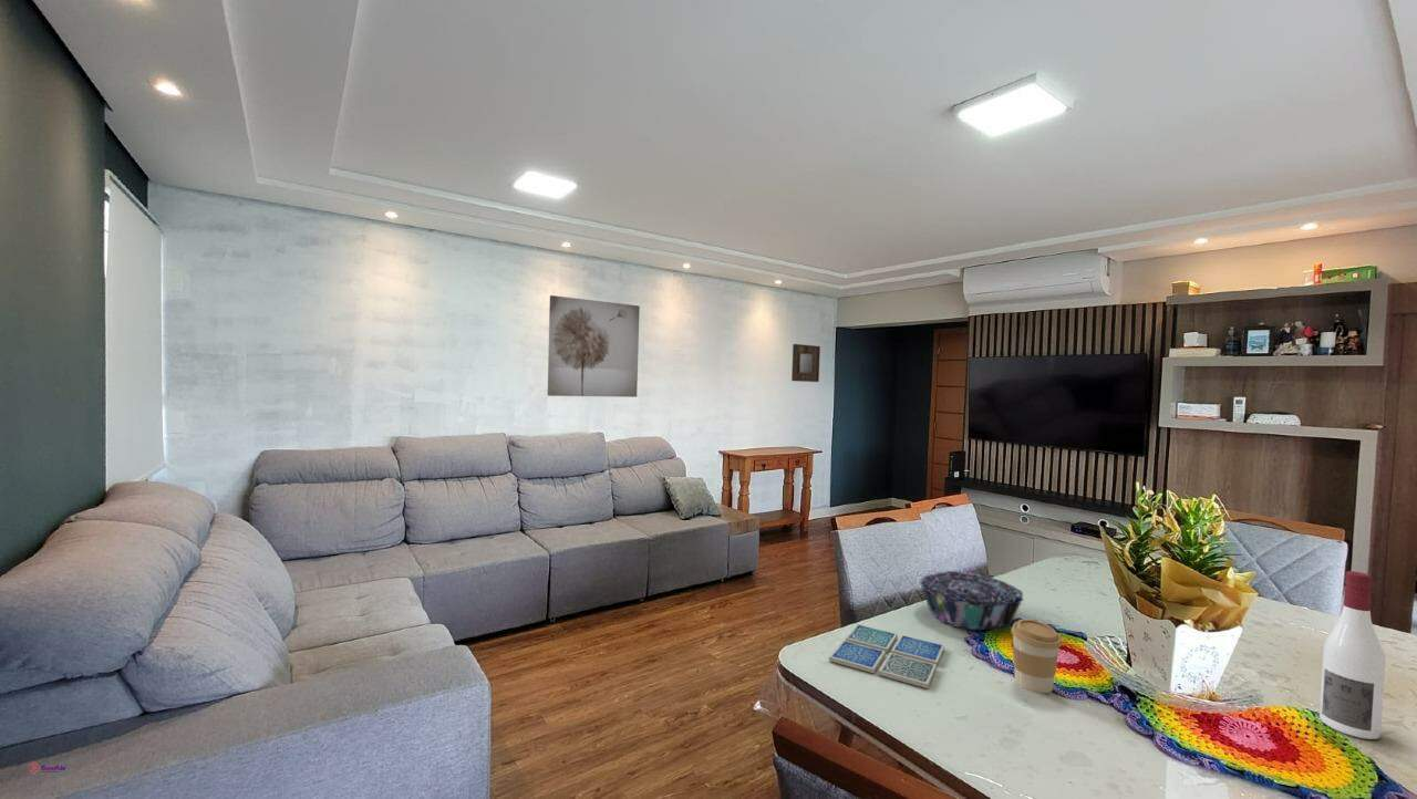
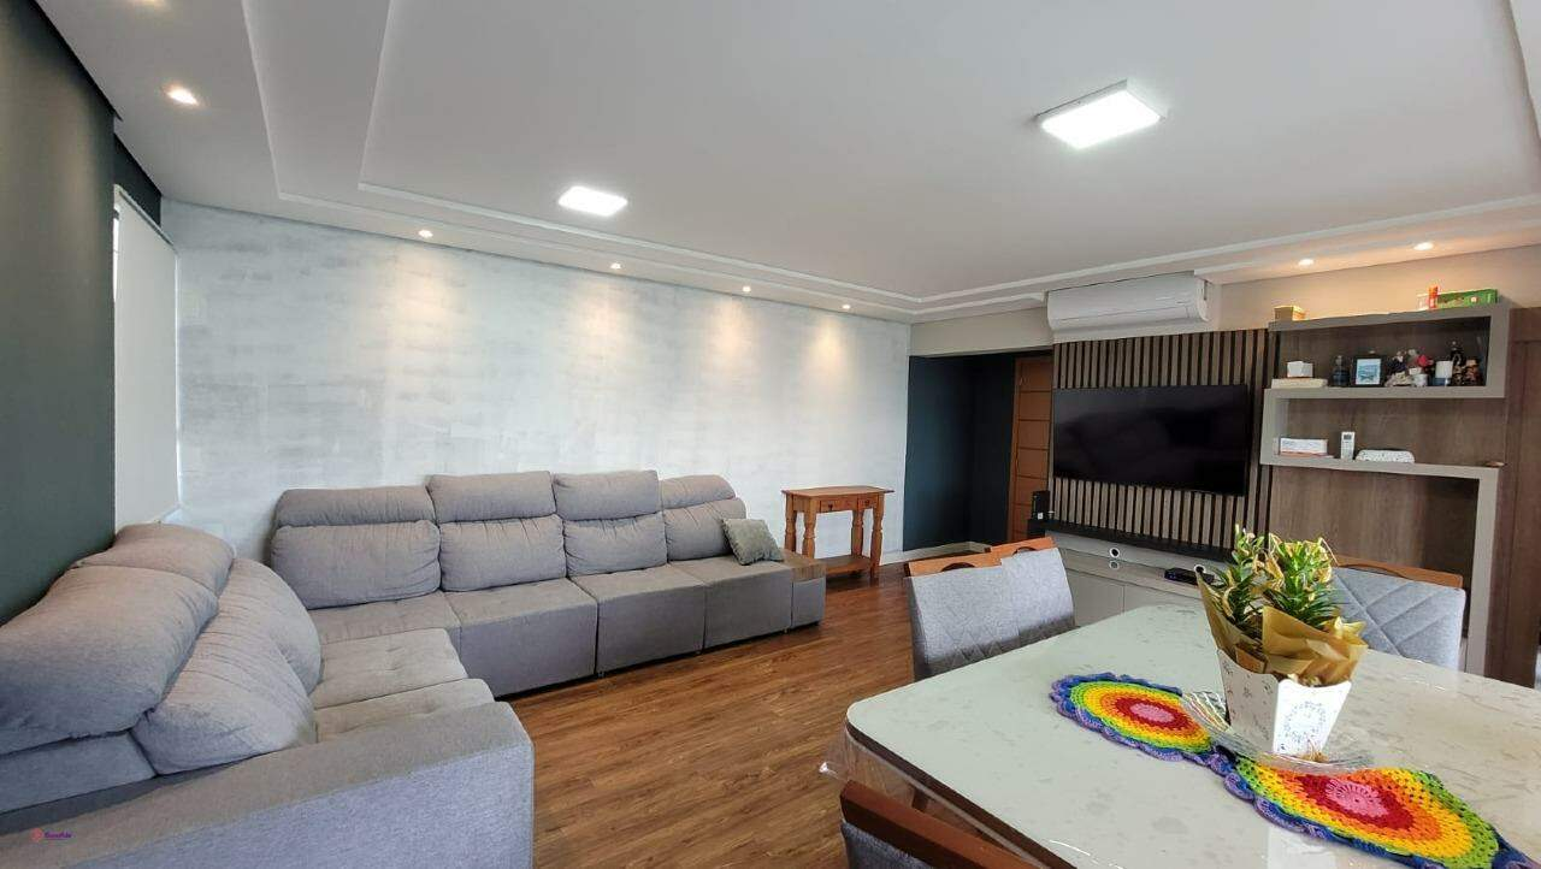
- home mirror [790,343,821,383]
- coffee cup [1010,618,1063,694]
- wall art [547,294,641,398]
- alcohol [1318,570,1386,740]
- drink coaster [828,623,945,689]
- decorative bowl [919,570,1025,631]
